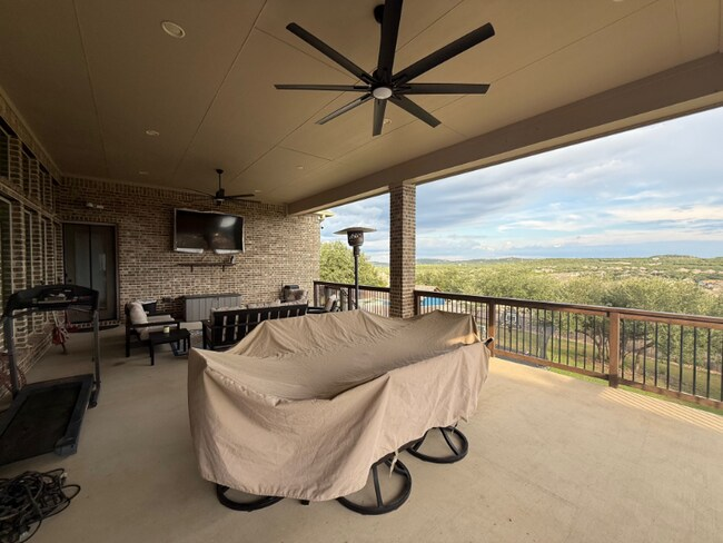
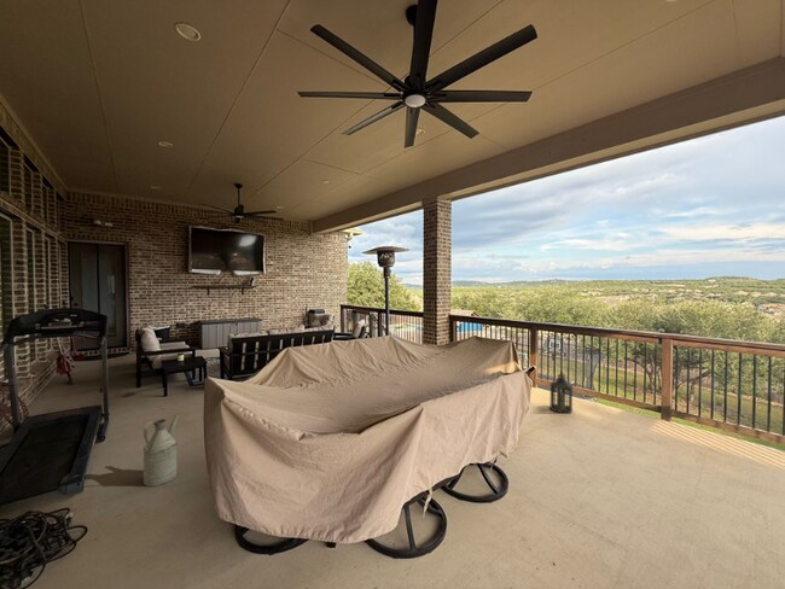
+ watering can [141,413,180,488]
+ lantern [548,371,574,414]
